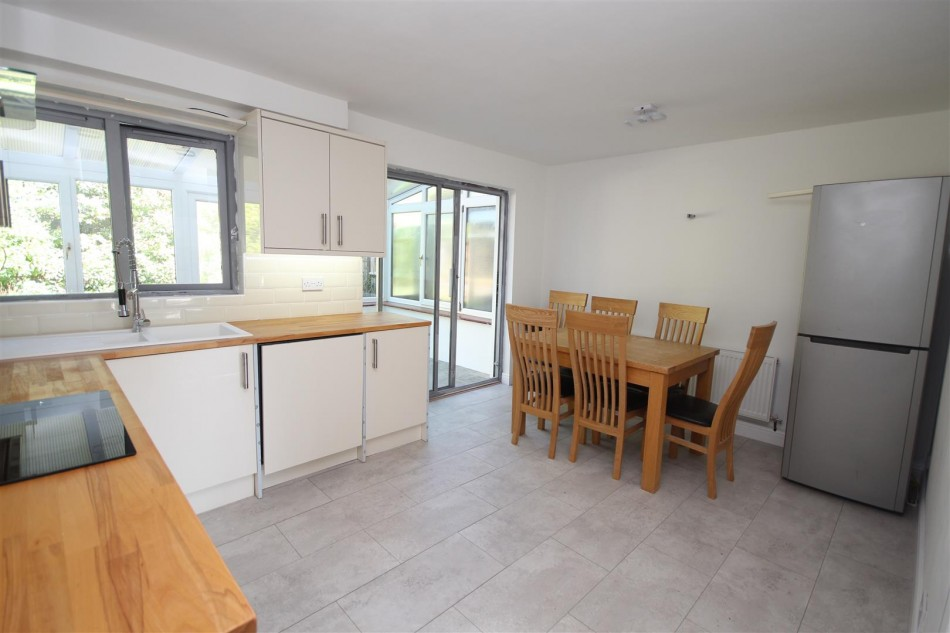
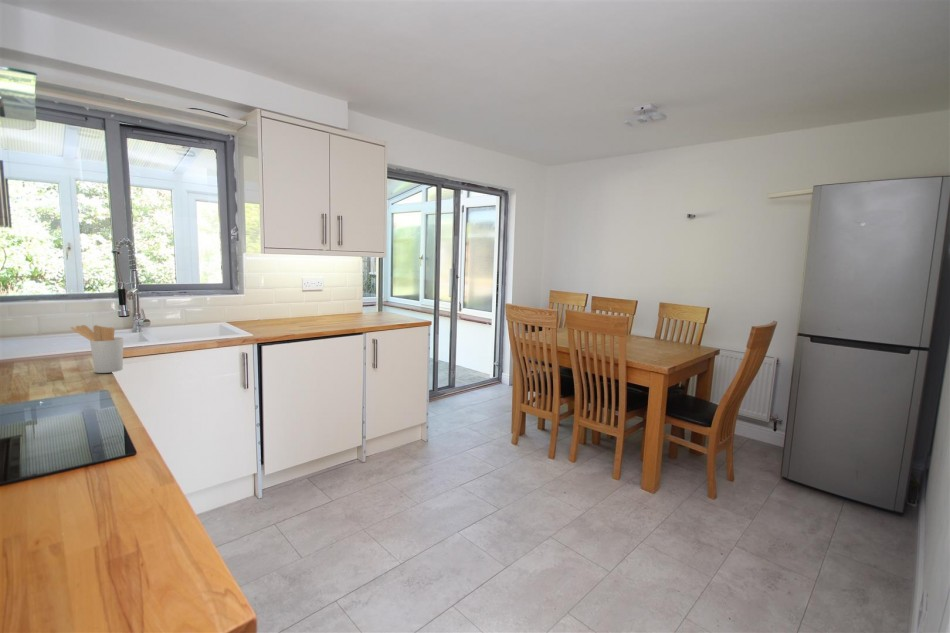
+ utensil holder [70,324,124,374]
